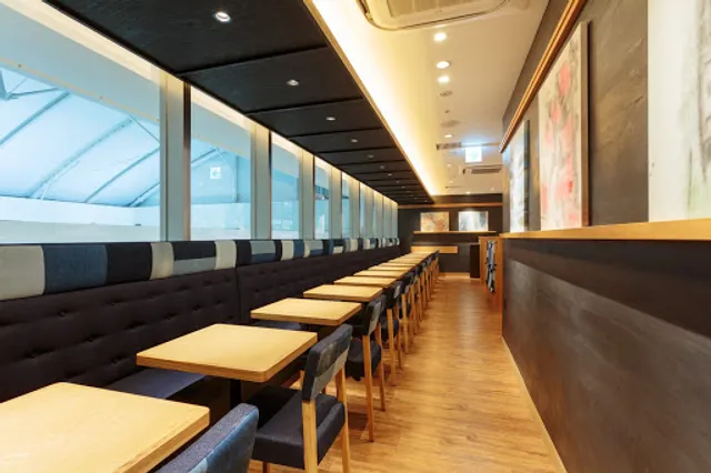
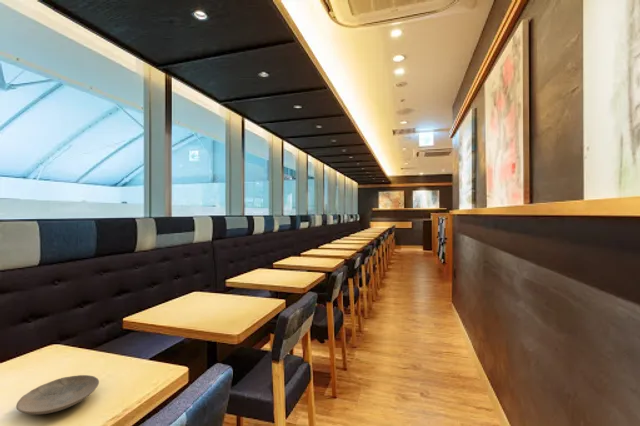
+ plate [15,374,100,415]
